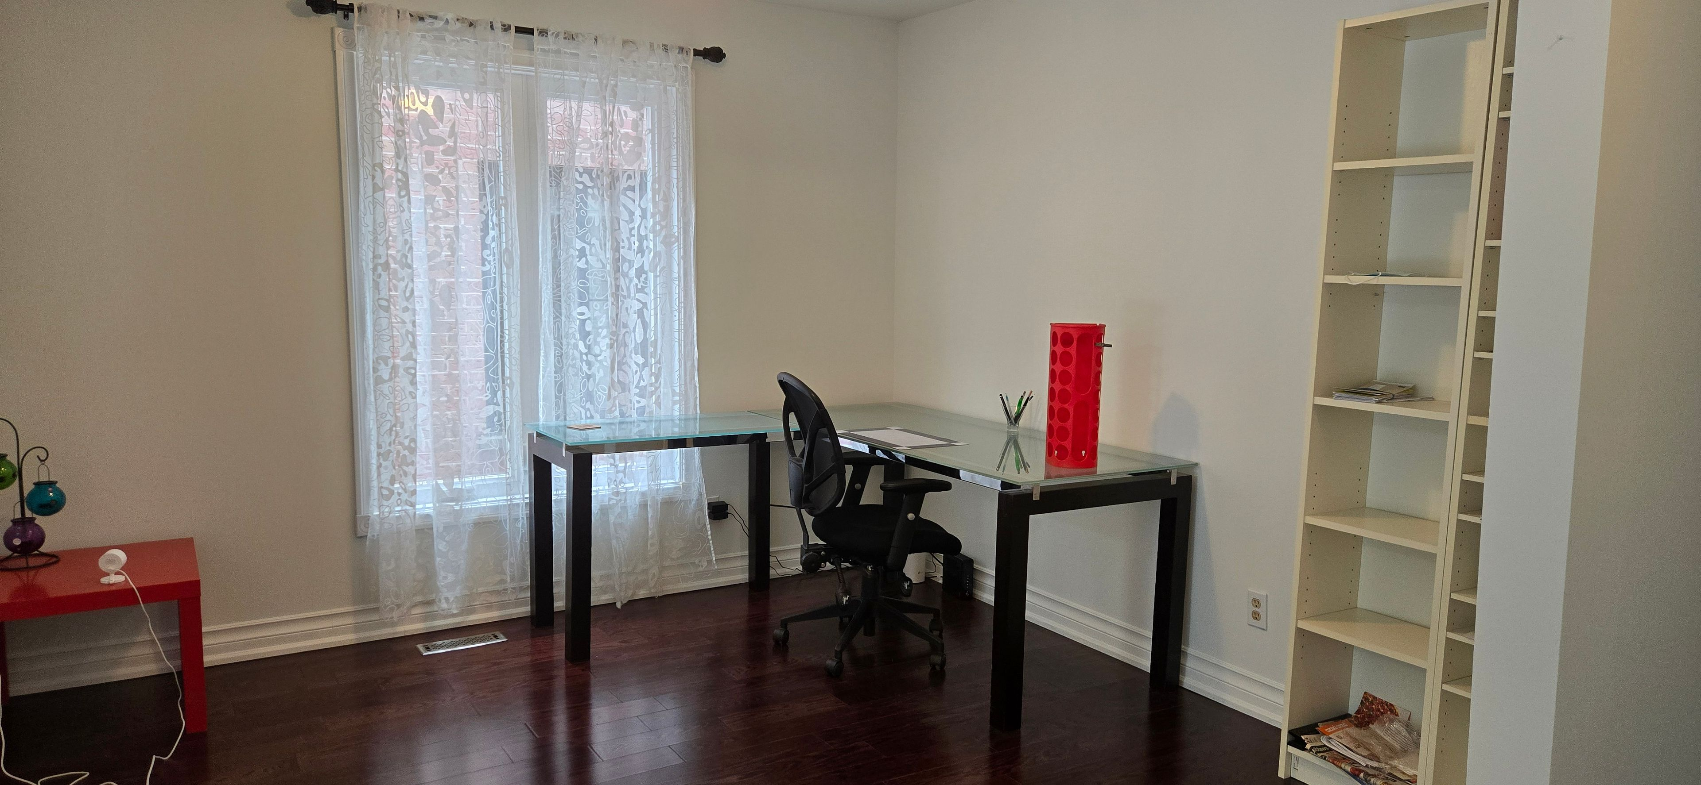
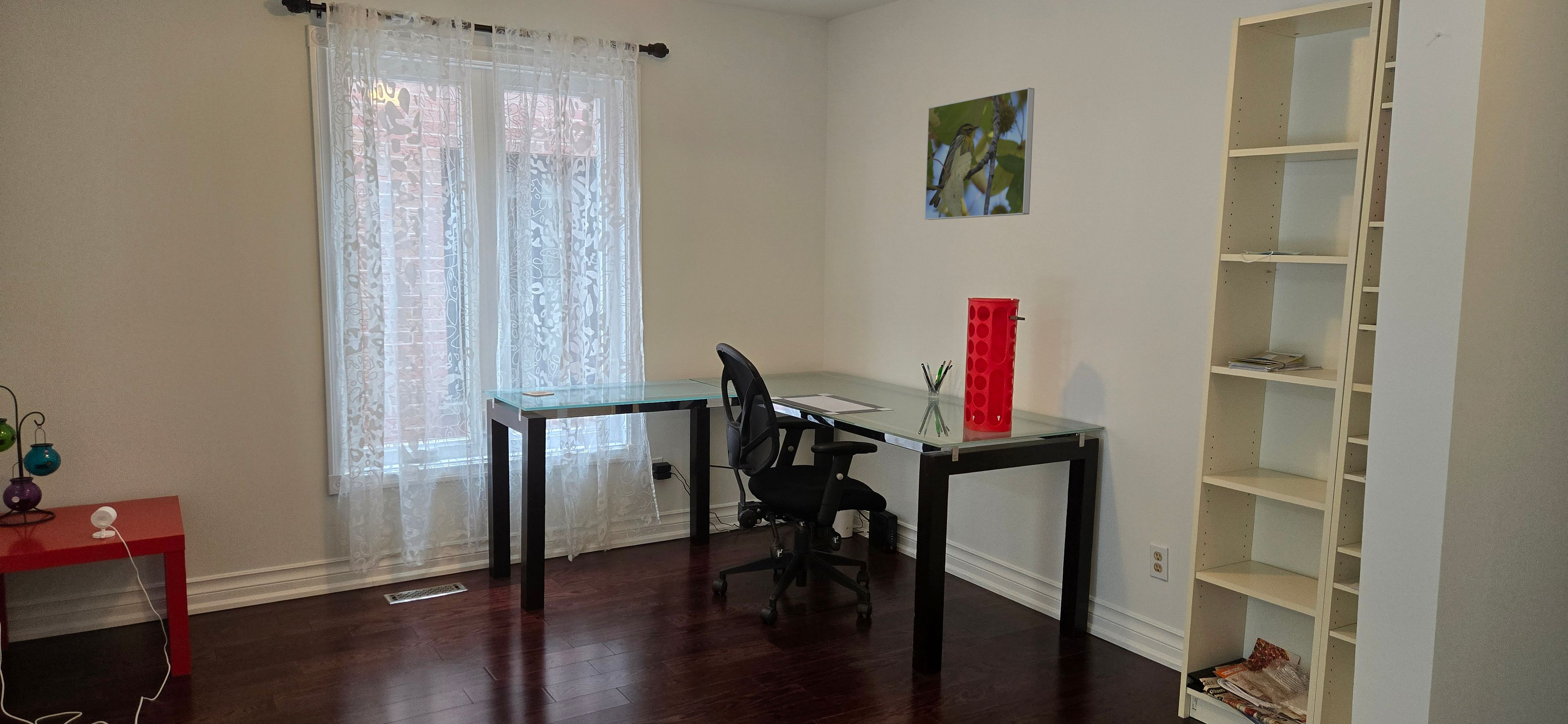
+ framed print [924,87,1035,220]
